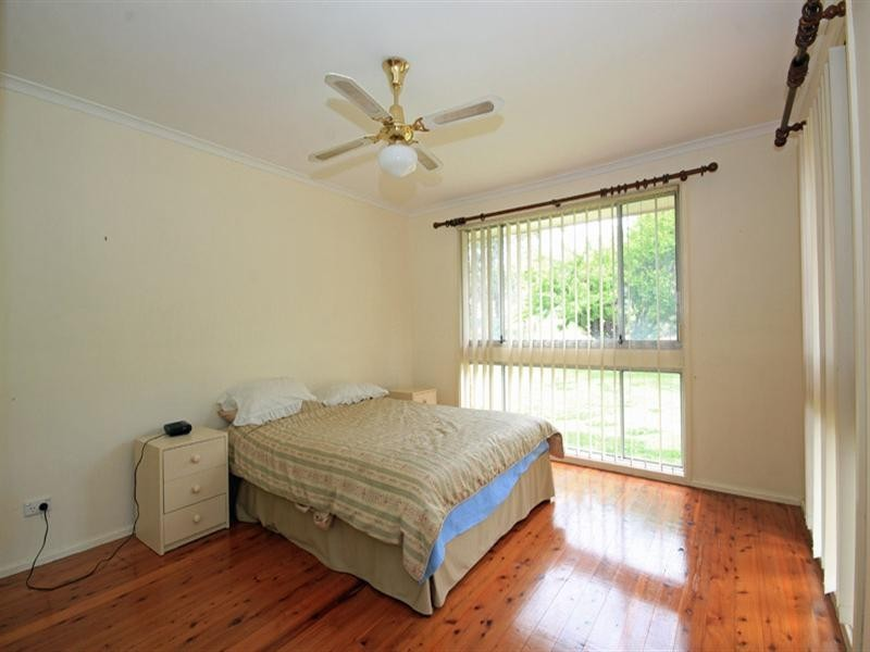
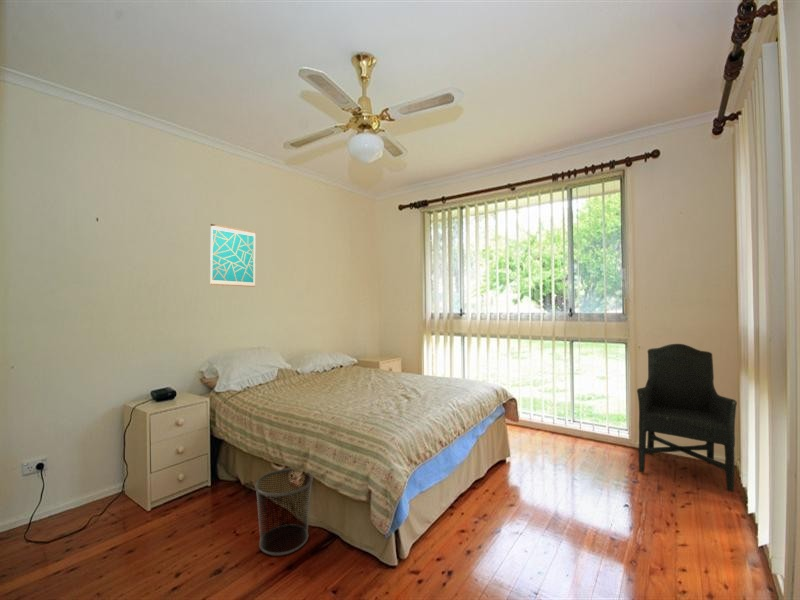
+ waste bin [254,468,314,557]
+ chair [636,343,738,493]
+ wall art [209,223,257,288]
